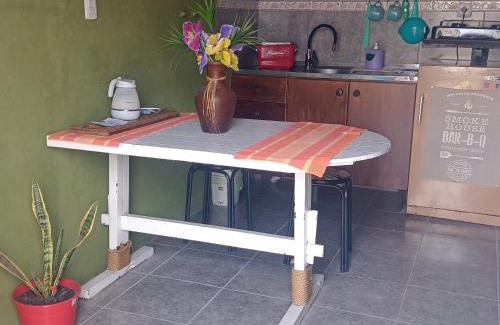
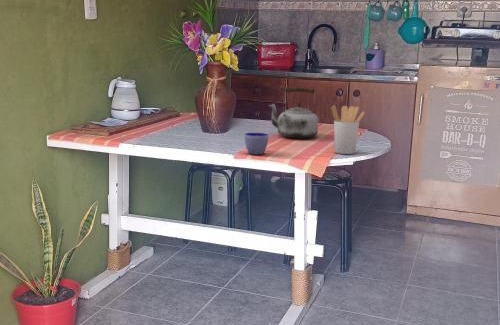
+ utensil holder [330,104,366,155]
+ cup [244,132,270,155]
+ kettle [268,86,319,139]
